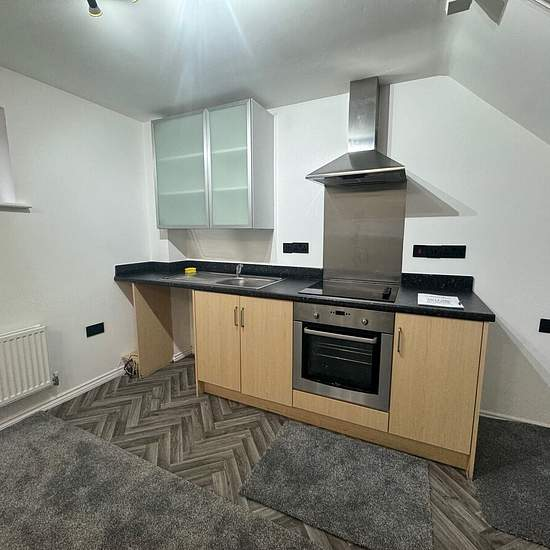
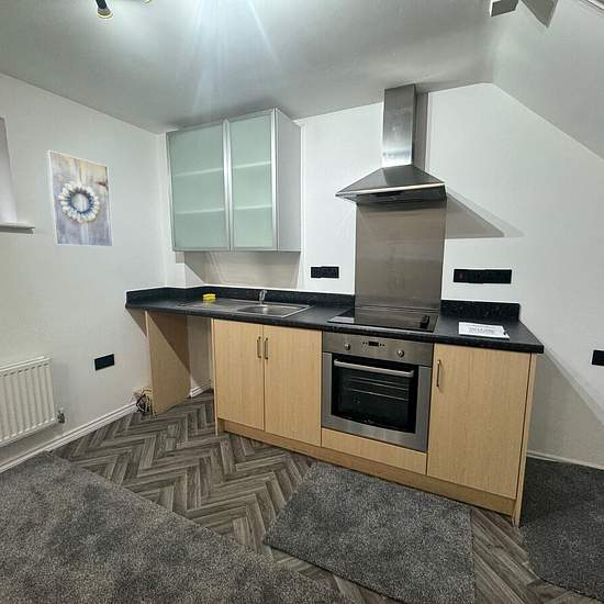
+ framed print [45,149,114,248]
